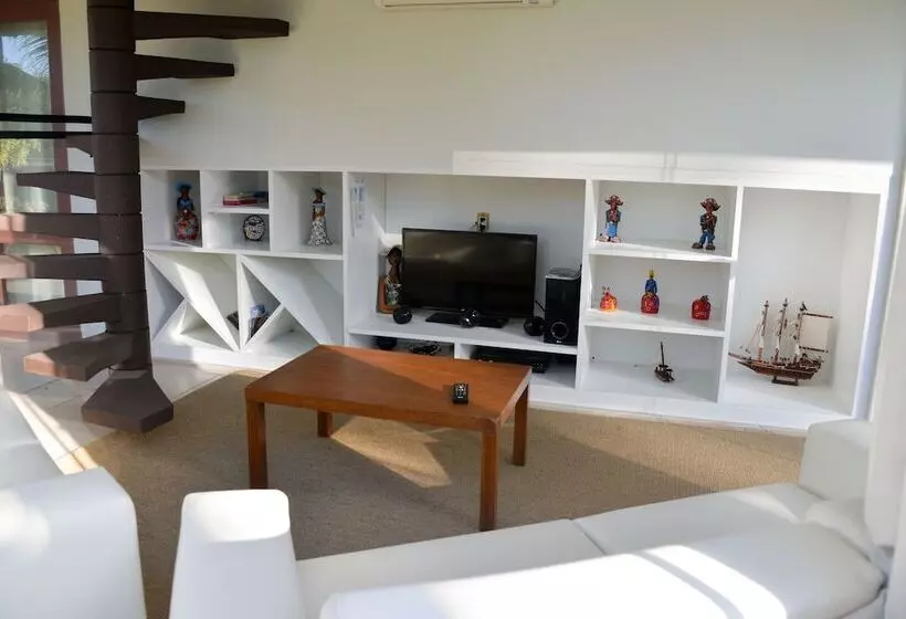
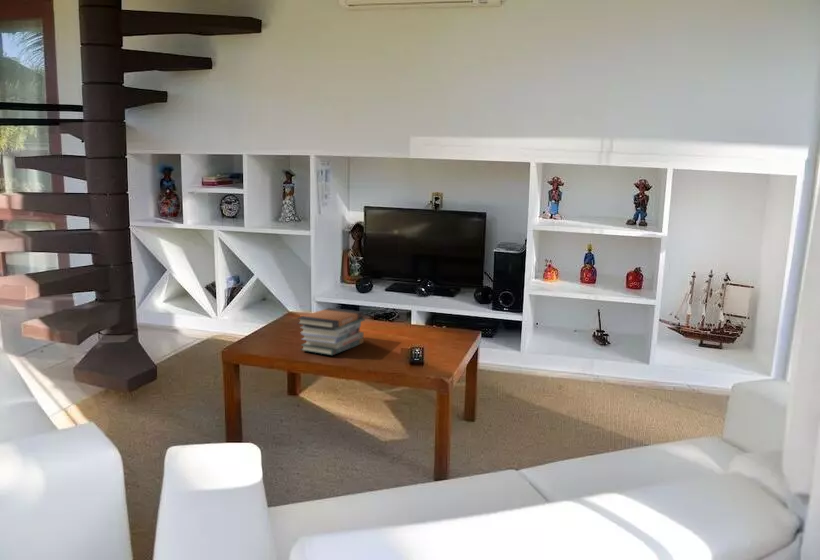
+ book stack [296,307,366,356]
